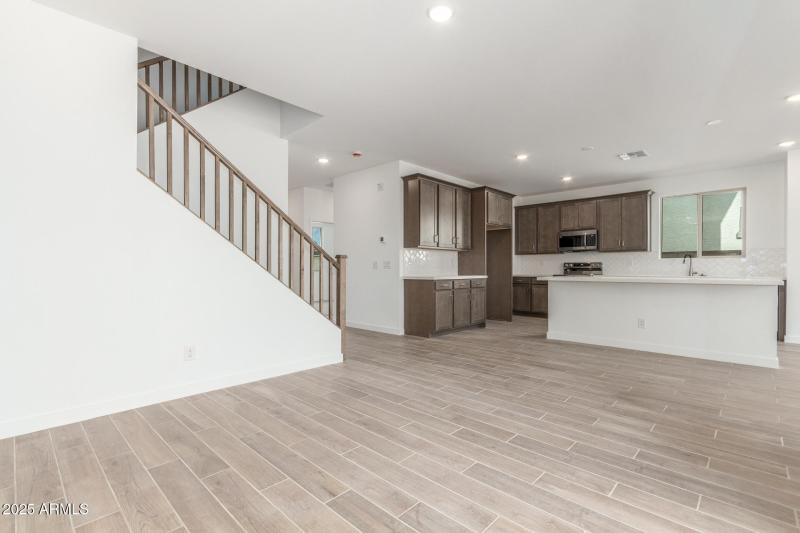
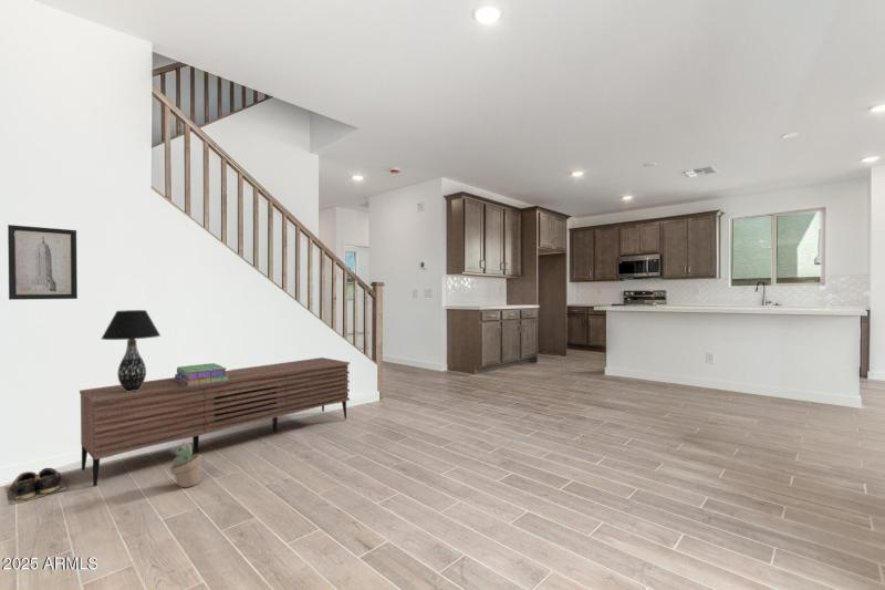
+ shoes [4,467,67,506]
+ sideboard [79,356,351,488]
+ table lamp [101,309,162,392]
+ decorative plant [169,441,202,488]
+ wall art [7,224,79,301]
+ stack of books [174,362,229,386]
